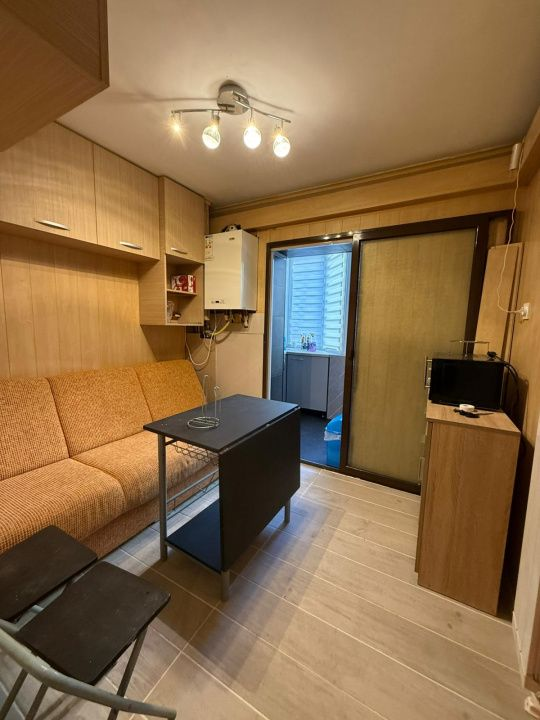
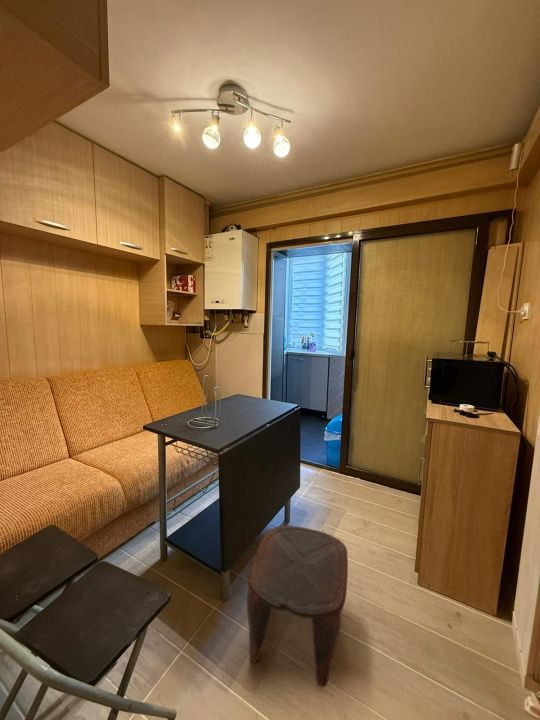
+ stool [246,525,349,688]
